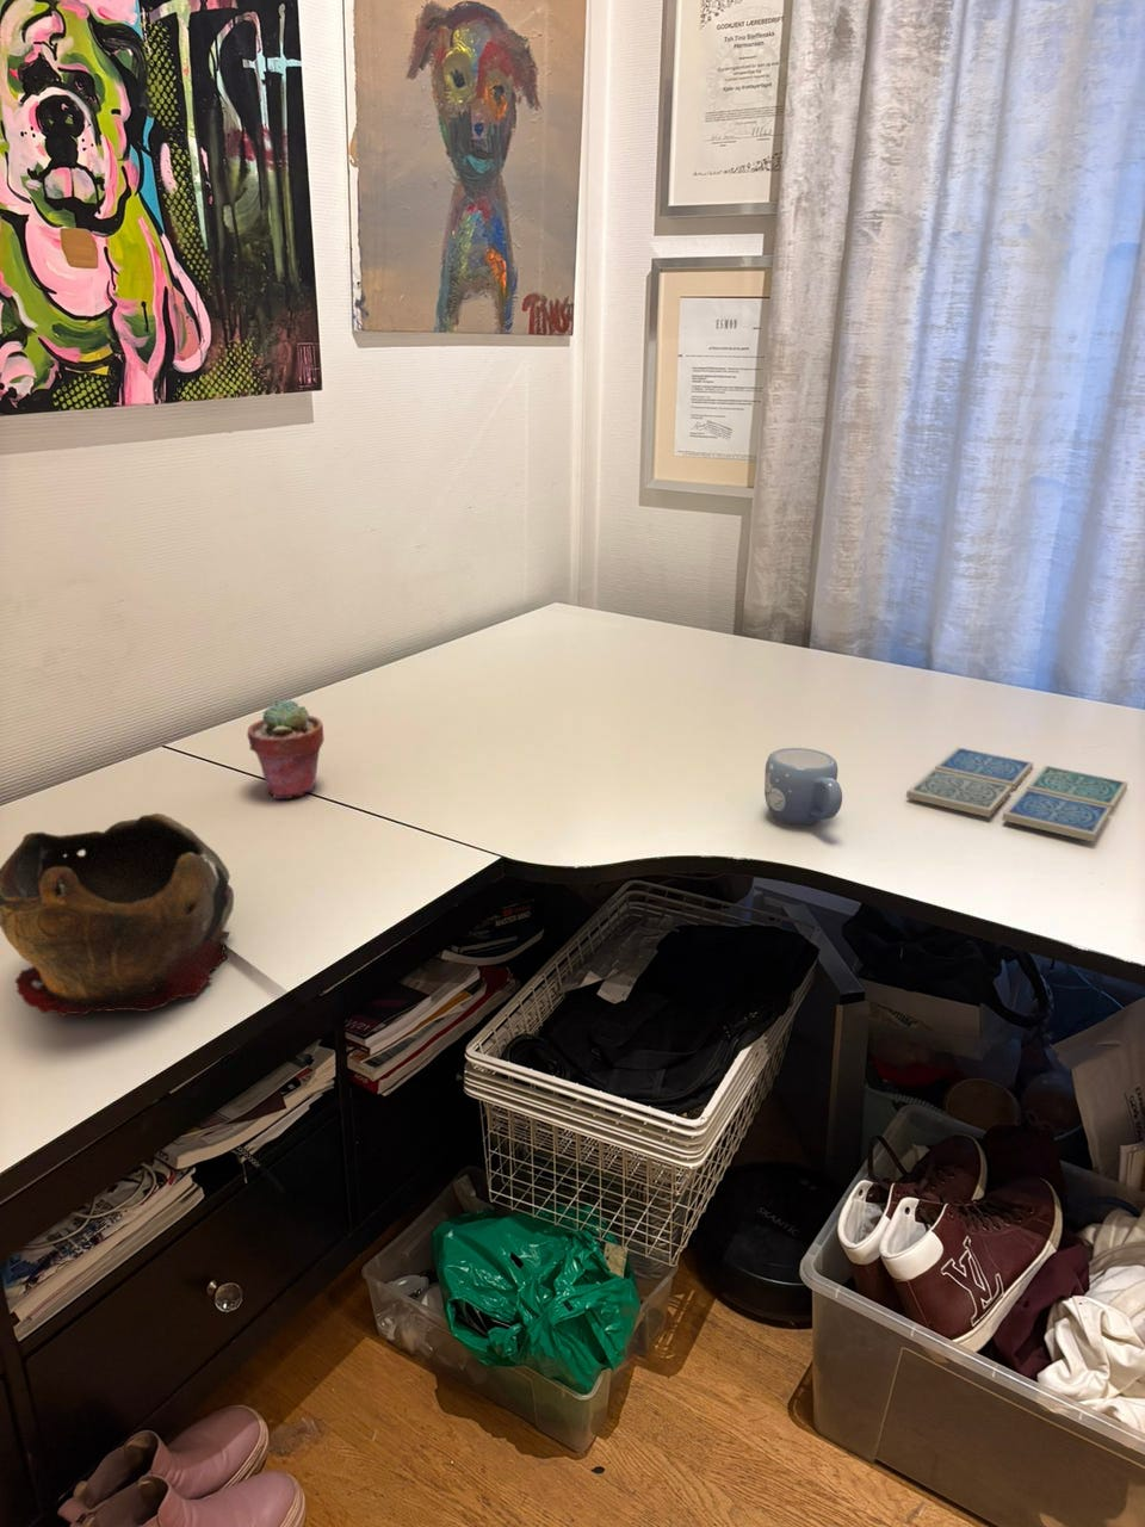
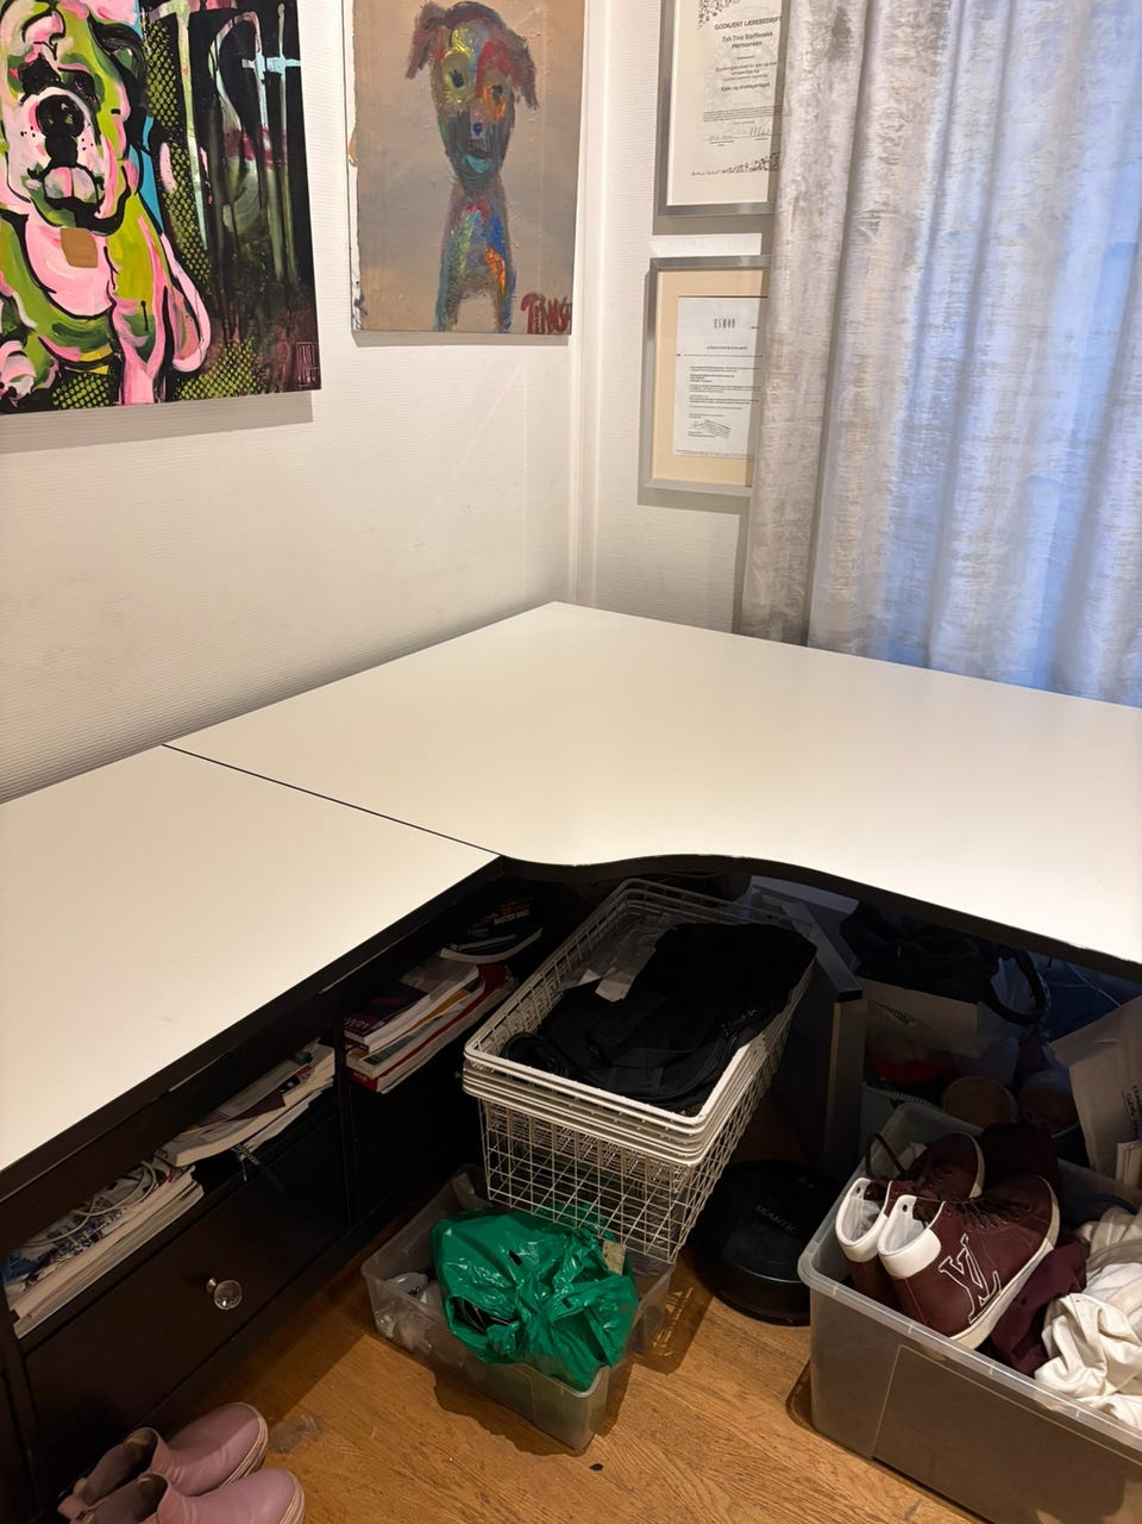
- drink coaster [906,745,1129,843]
- mug [764,747,843,826]
- decorative bowl [0,813,235,1017]
- potted succulent [245,697,326,800]
